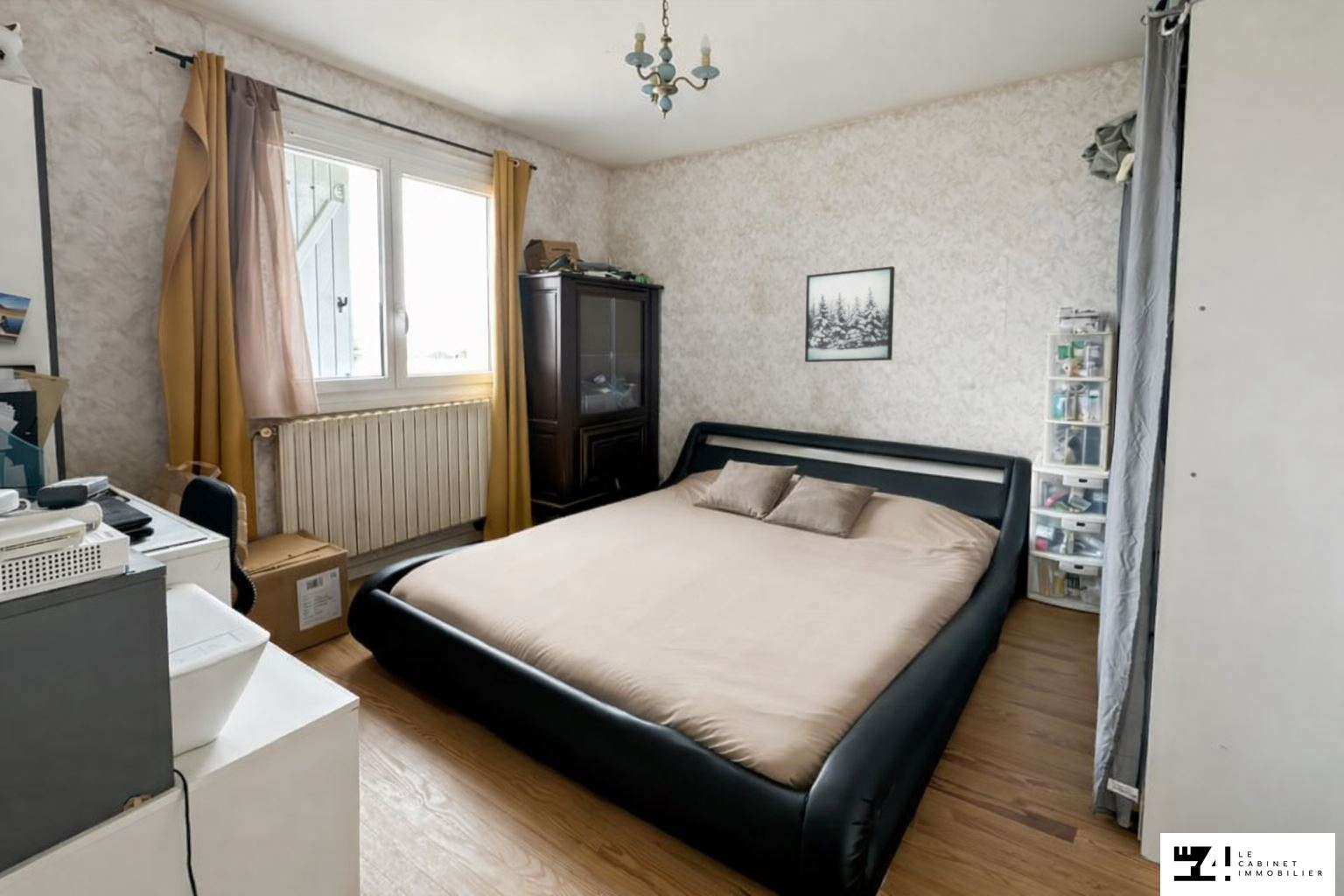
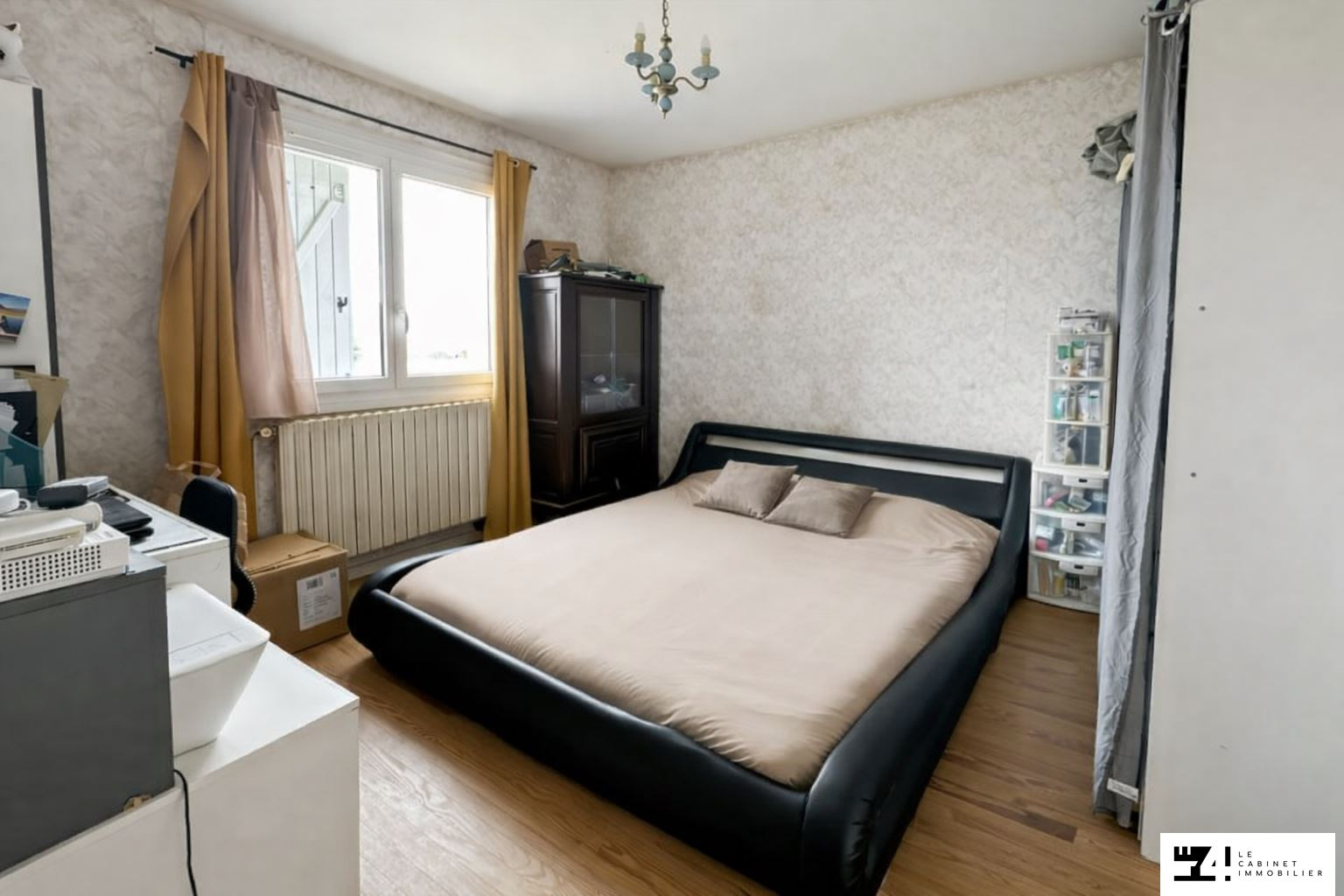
- wall art [804,265,896,363]
